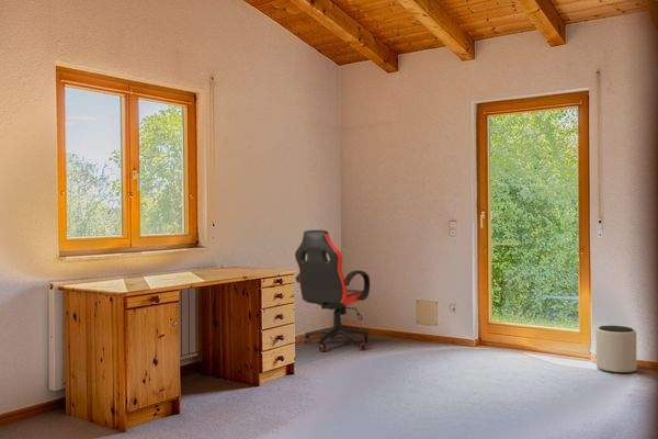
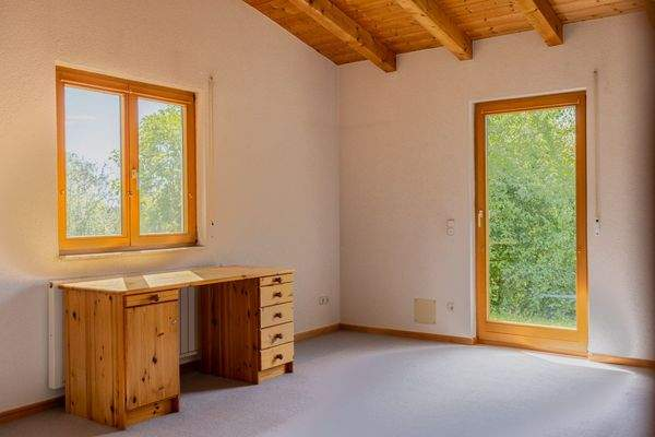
- plant pot [594,325,638,374]
- chair [294,229,371,352]
